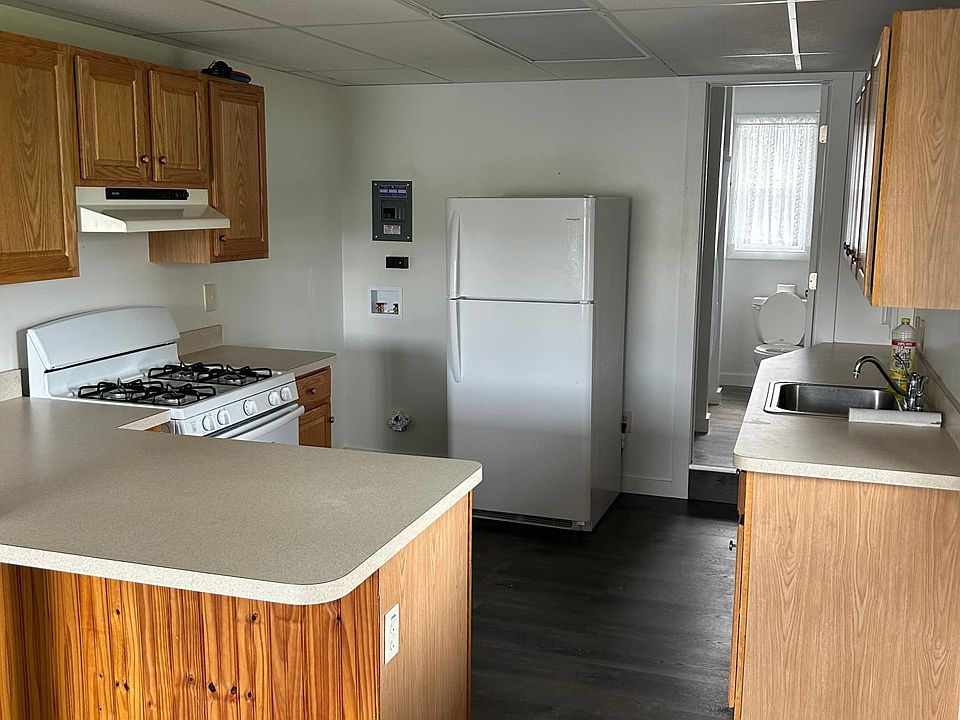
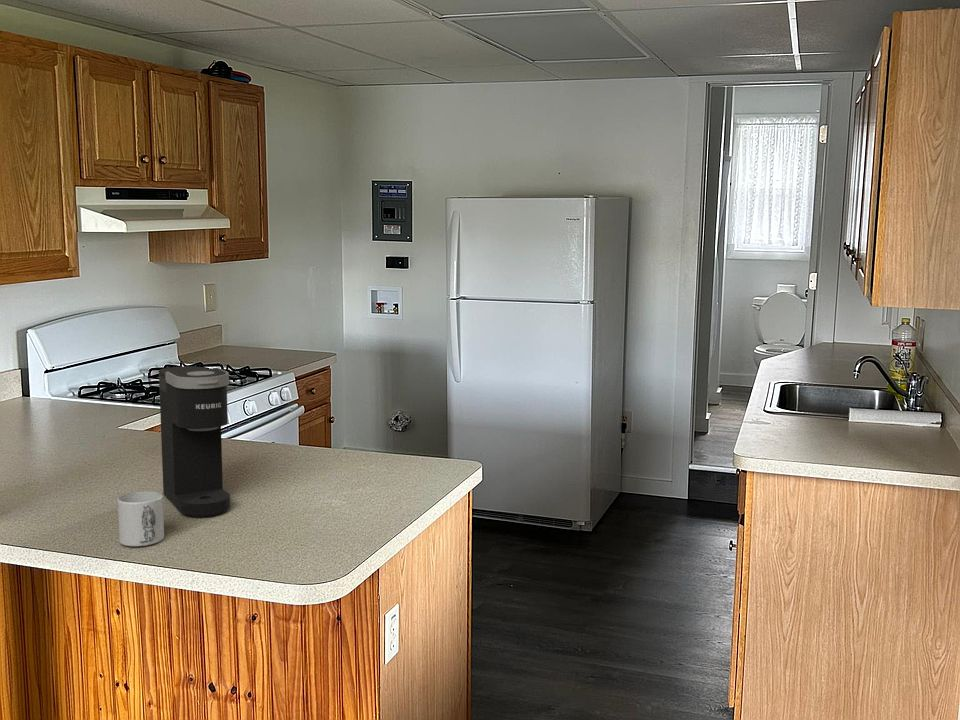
+ mug [116,490,165,547]
+ coffee maker [158,365,231,518]
